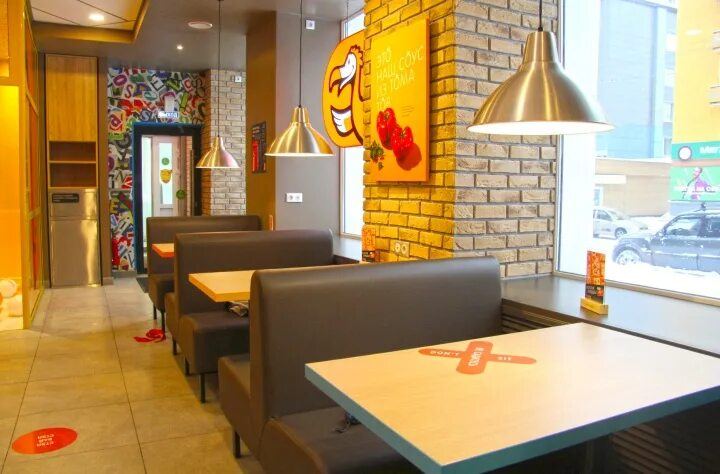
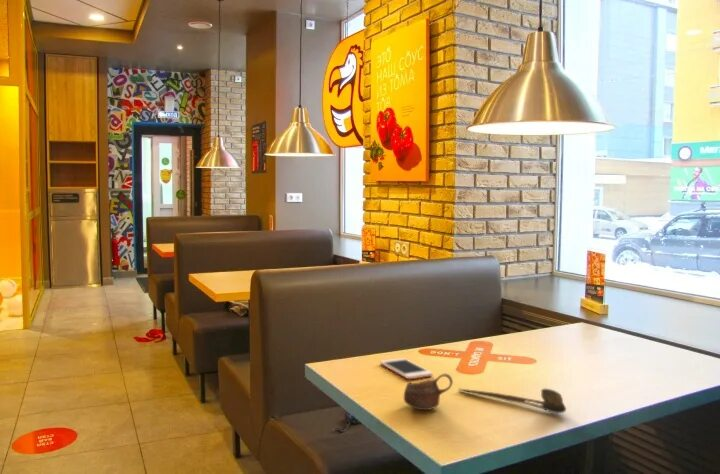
+ spoon [457,388,567,414]
+ cell phone [379,357,434,380]
+ cup [403,373,454,411]
